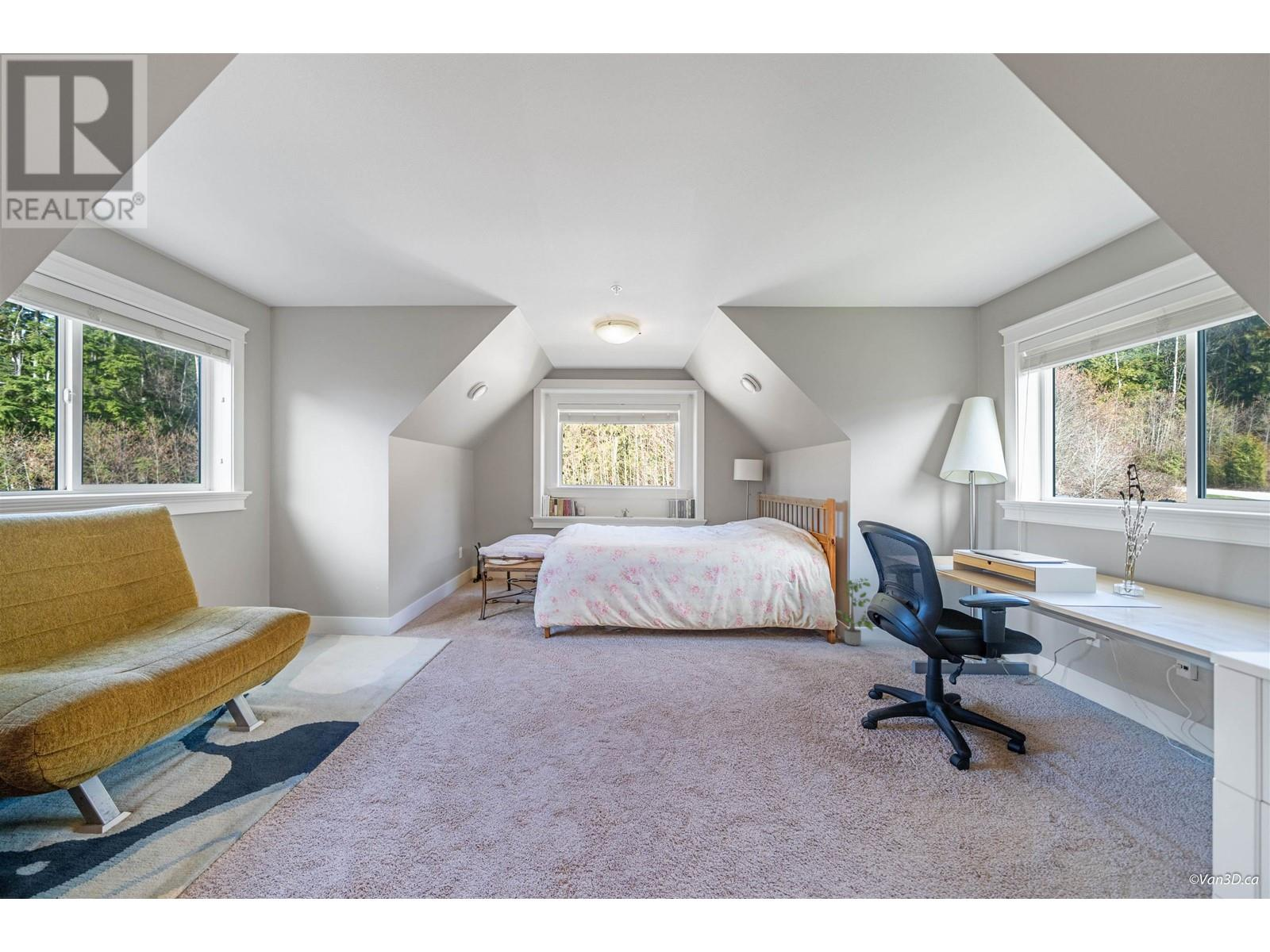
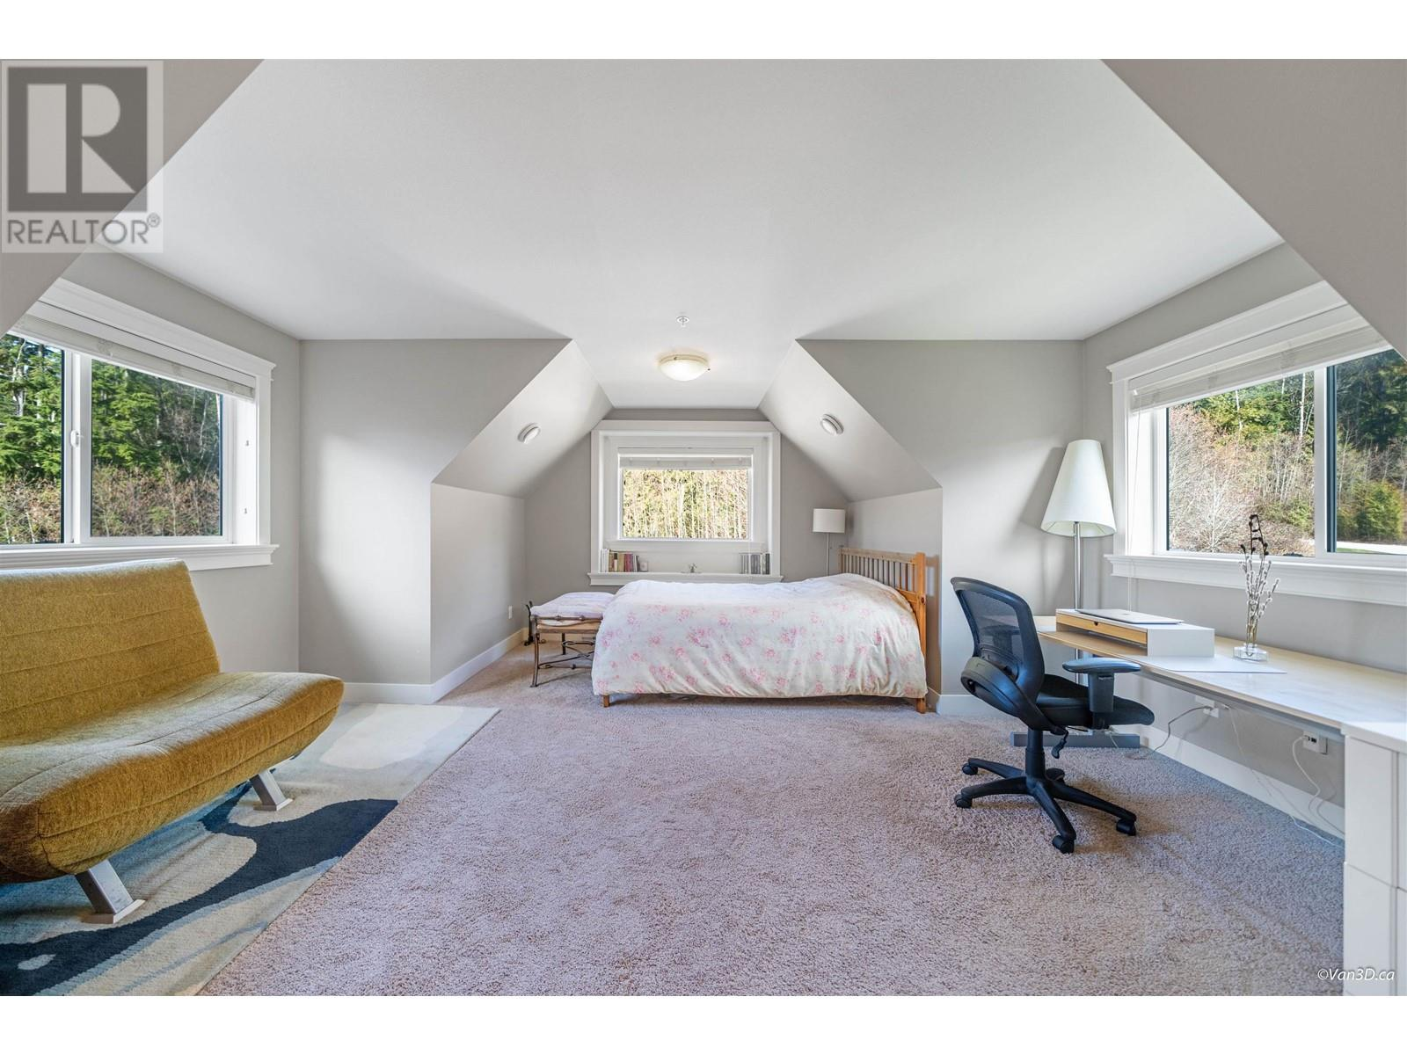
- potted plant [835,578,874,647]
